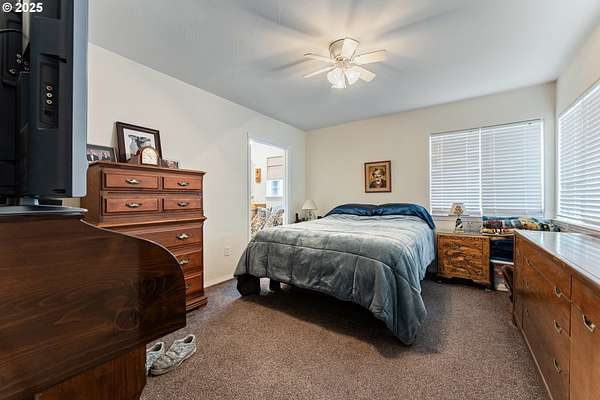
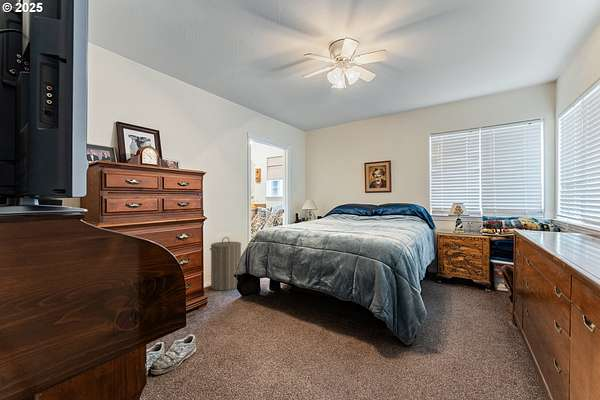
+ laundry hamper [209,236,242,291]
